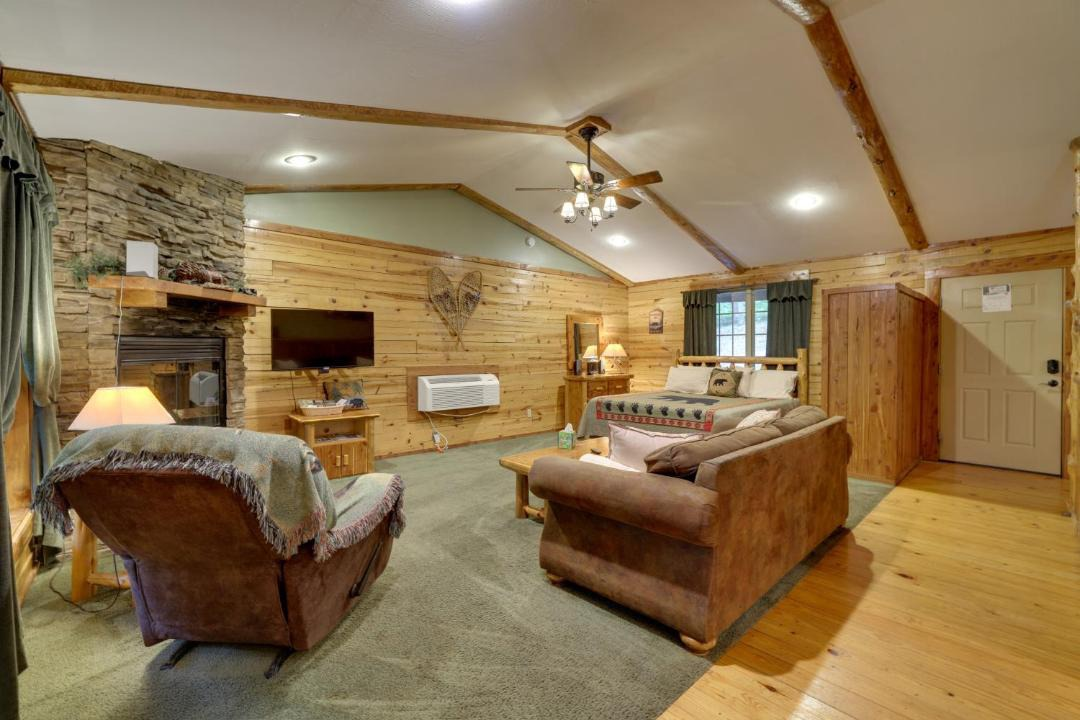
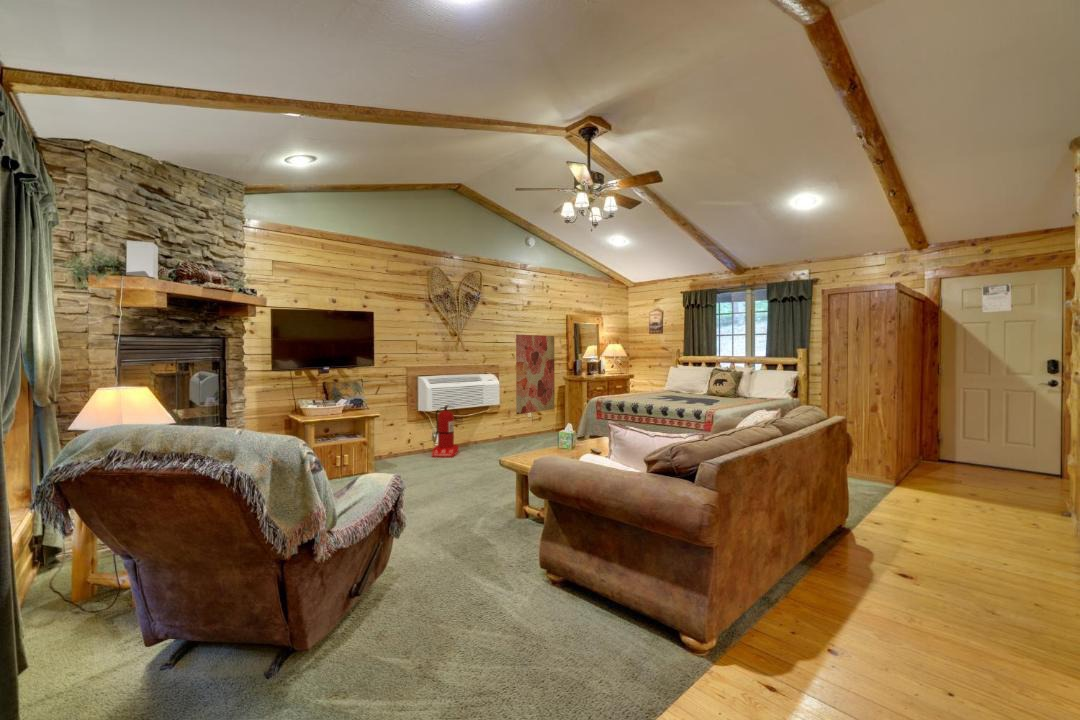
+ wall art [515,334,556,415]
+ fire extinguisher [431,402,459,458]
